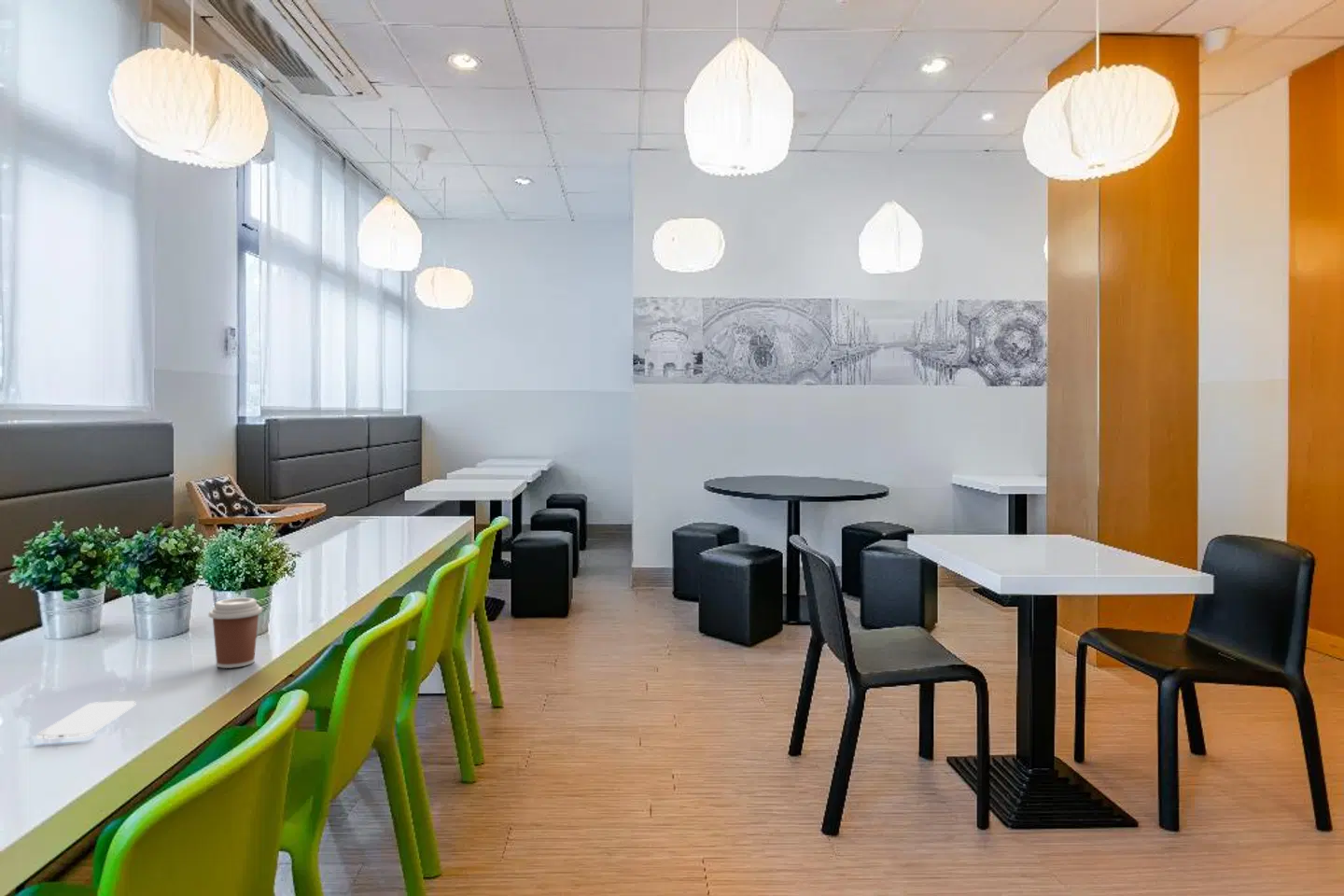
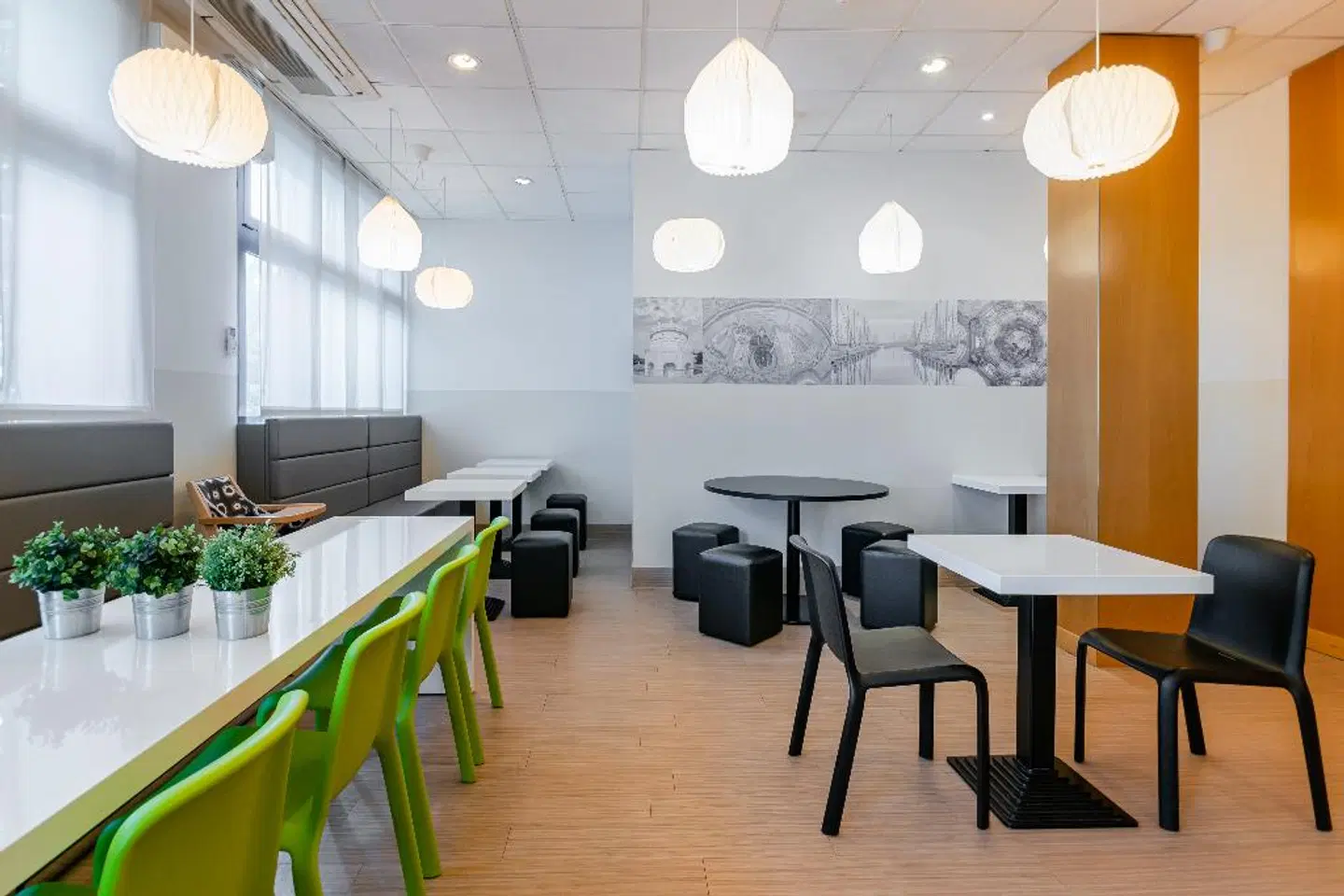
- coffee cup [208,597,263,669]
- smartphone [35,700,137,740]
